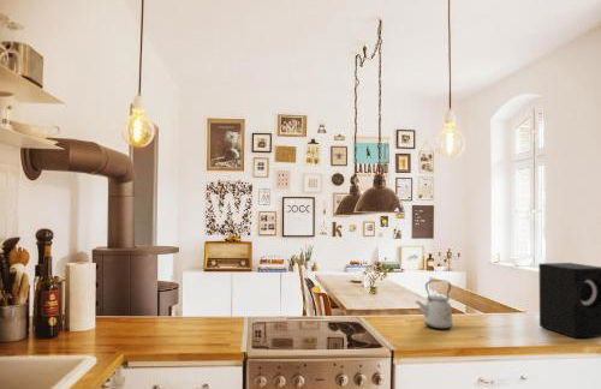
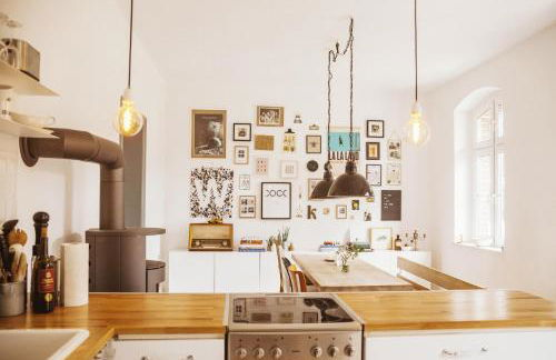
- kettle [415,279,454,330]
- speaker [537,262,601,339]
